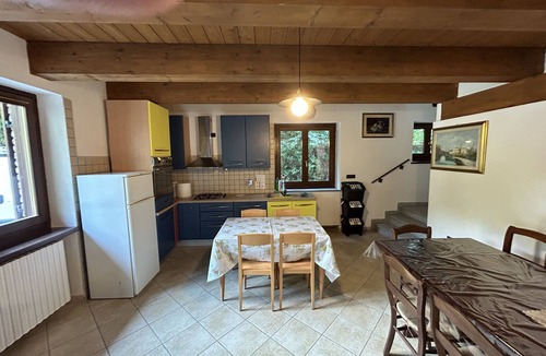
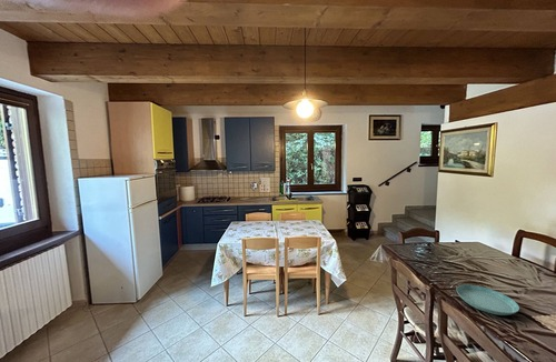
+ saucer [456,284,520,316]
